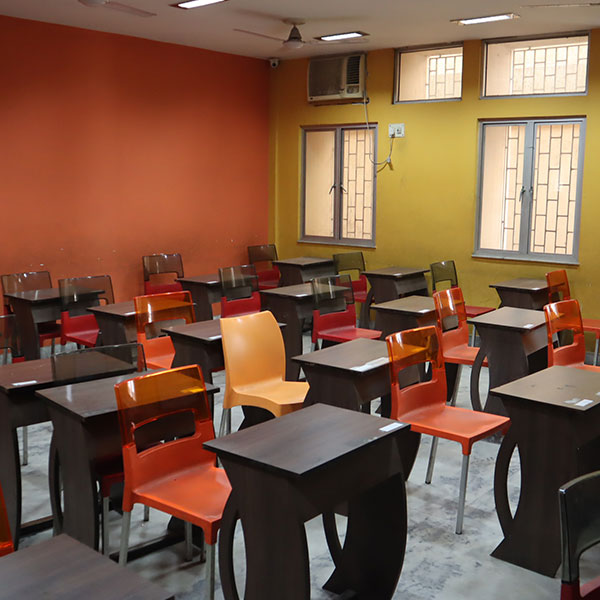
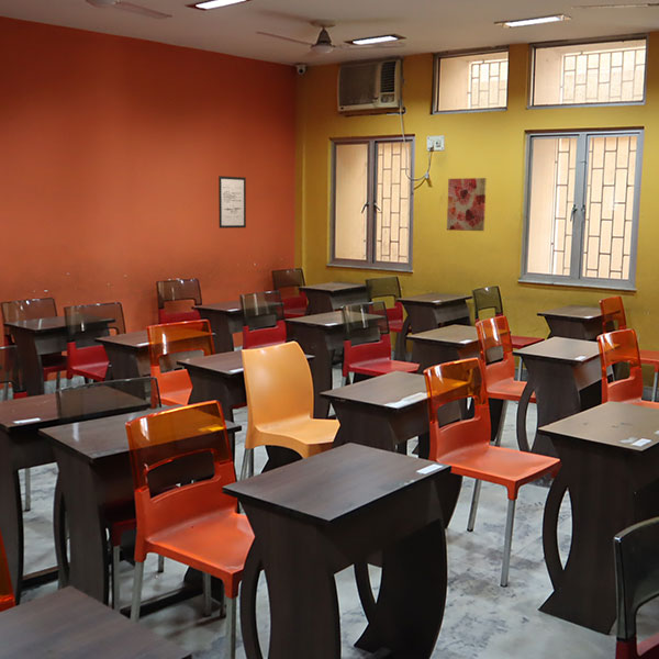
+ wall art [217,175,247,230]
+ wall art [446,177,488,232]
